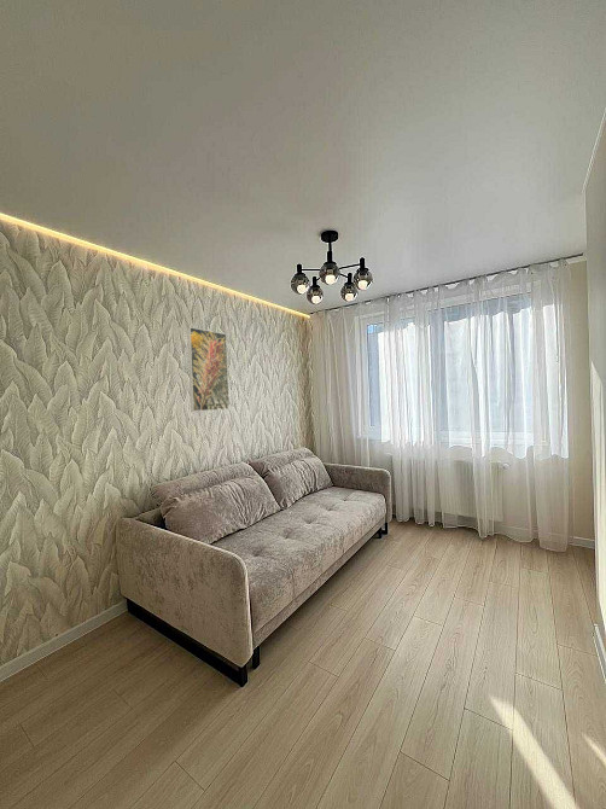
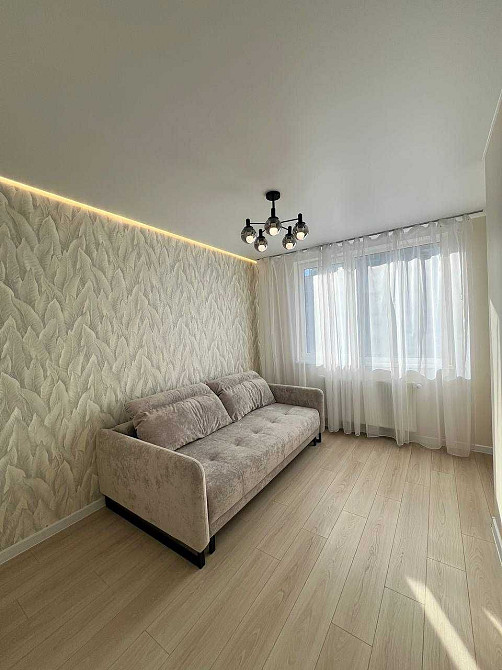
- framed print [186,326,231,413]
